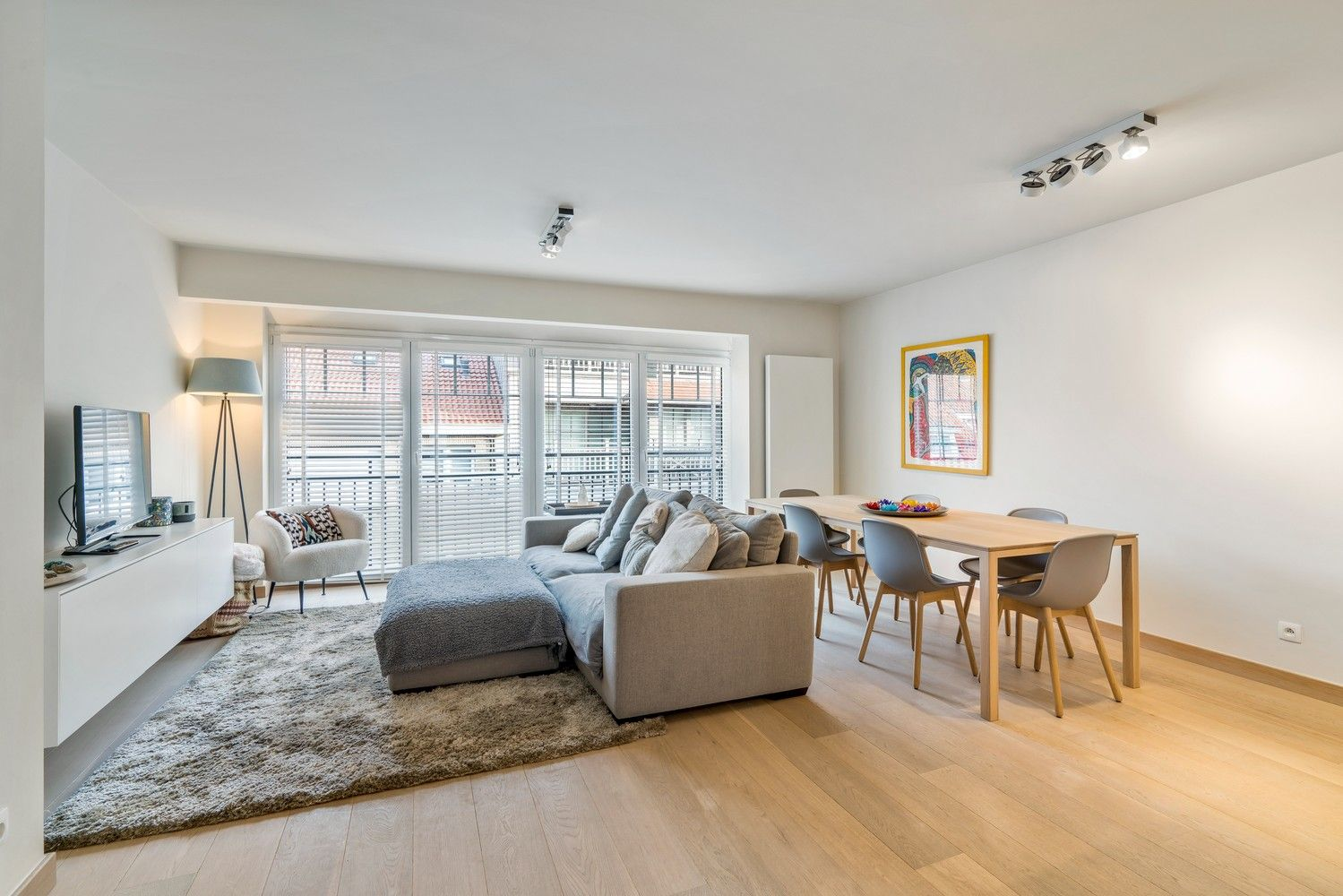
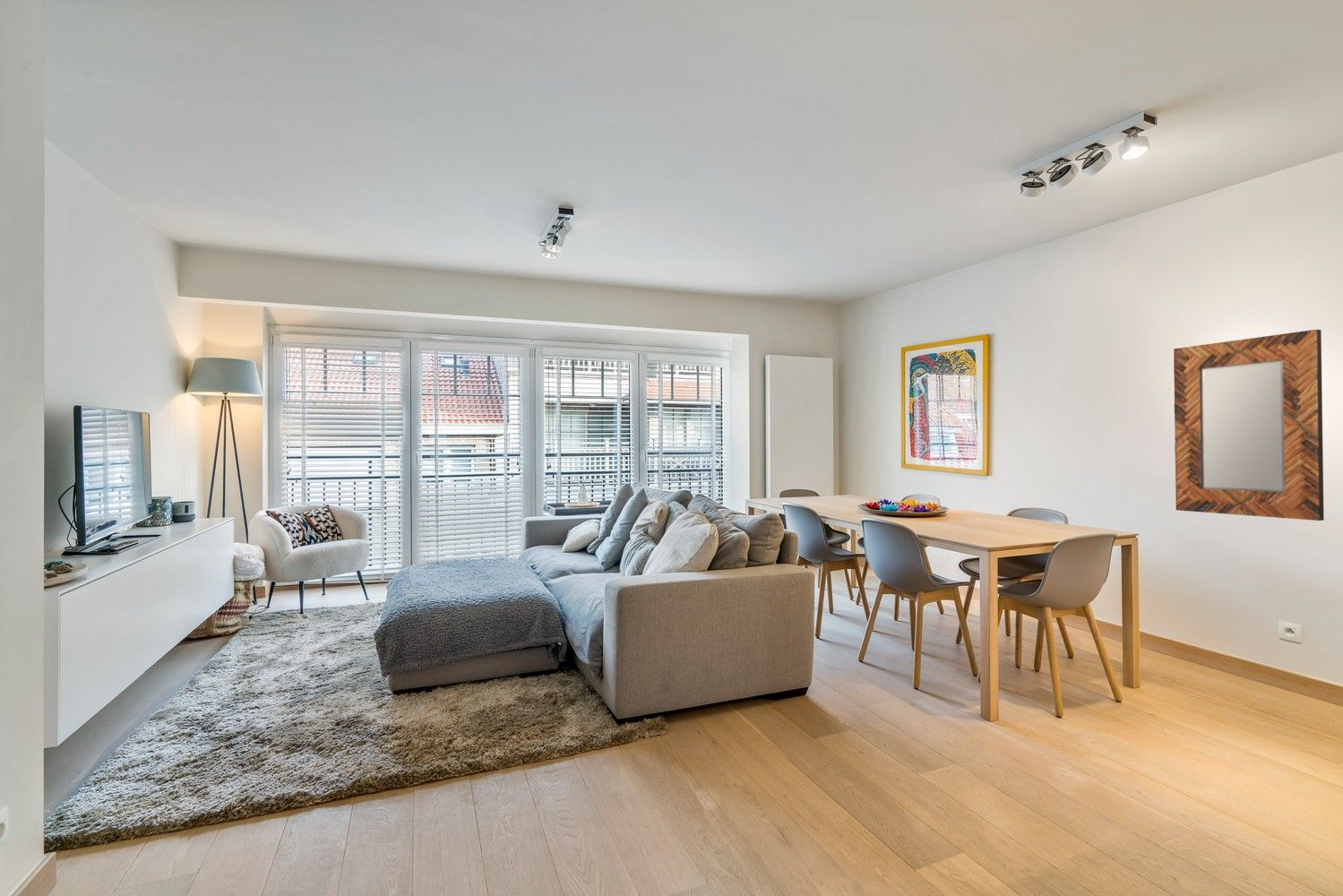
+ home mirror [1173,329,1325,521]
